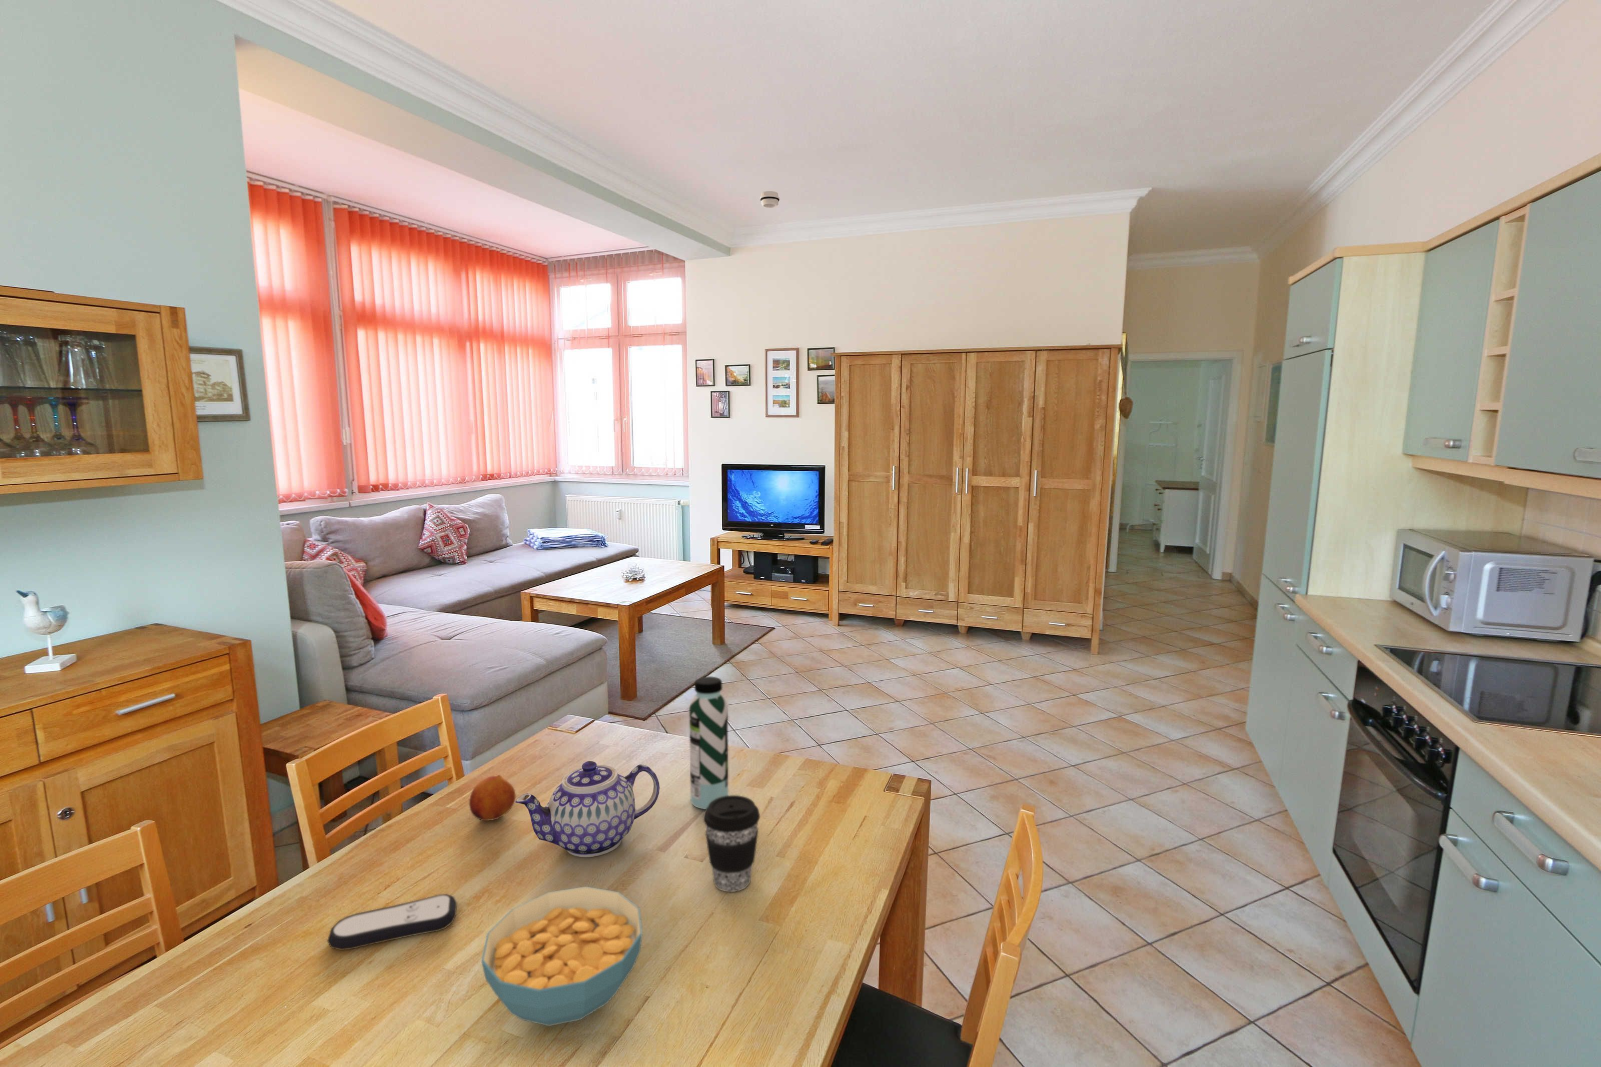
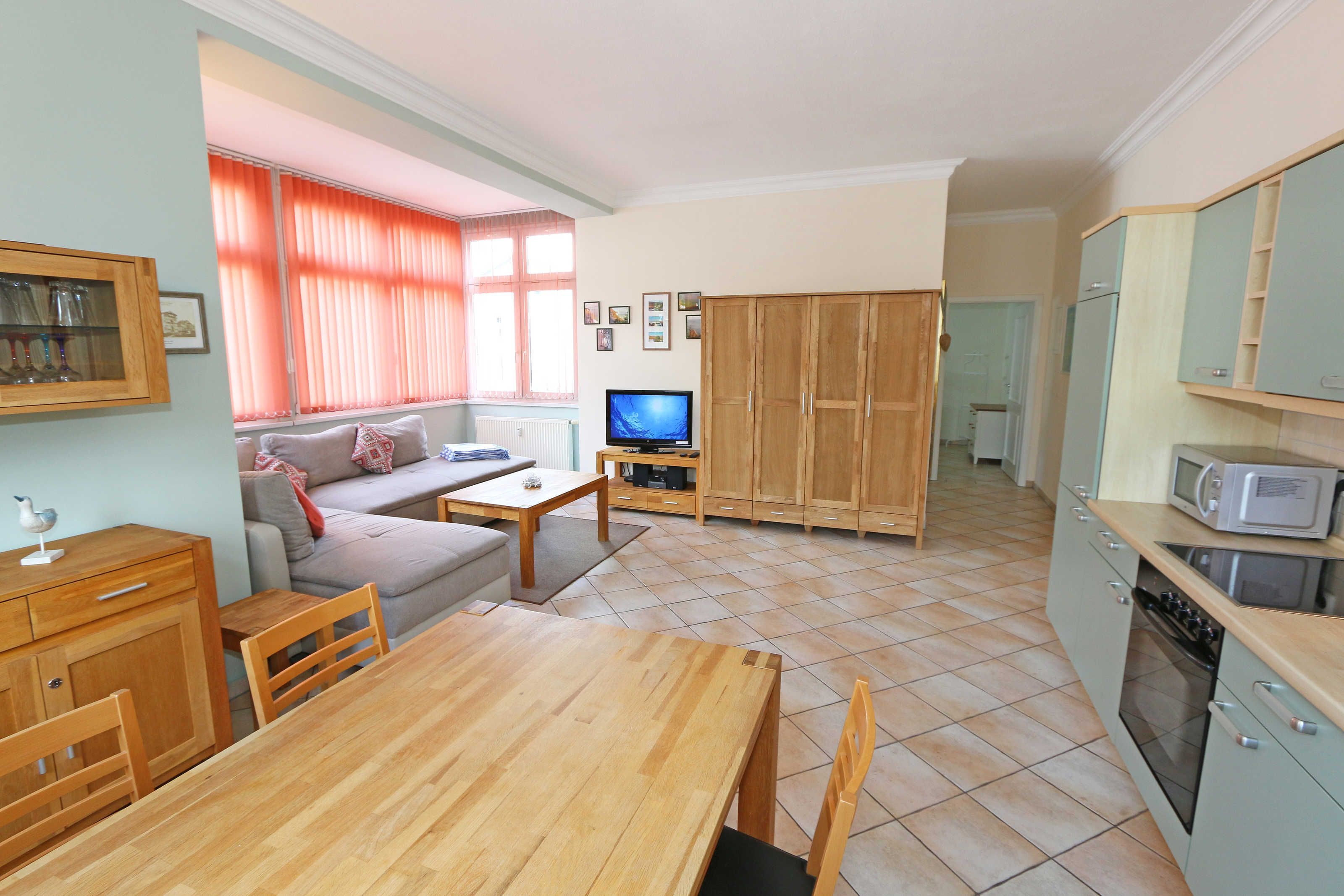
- coffee cup [703,794,760,892]
- teapot [516,760,660,857]
- cereal bowl [481,886,643,1027]
- water bottle [689,676,729,810]
- remote control [326,893,457,950]
- fruit [469,774,516,822]
- smoke detector [760,191,780,208]
